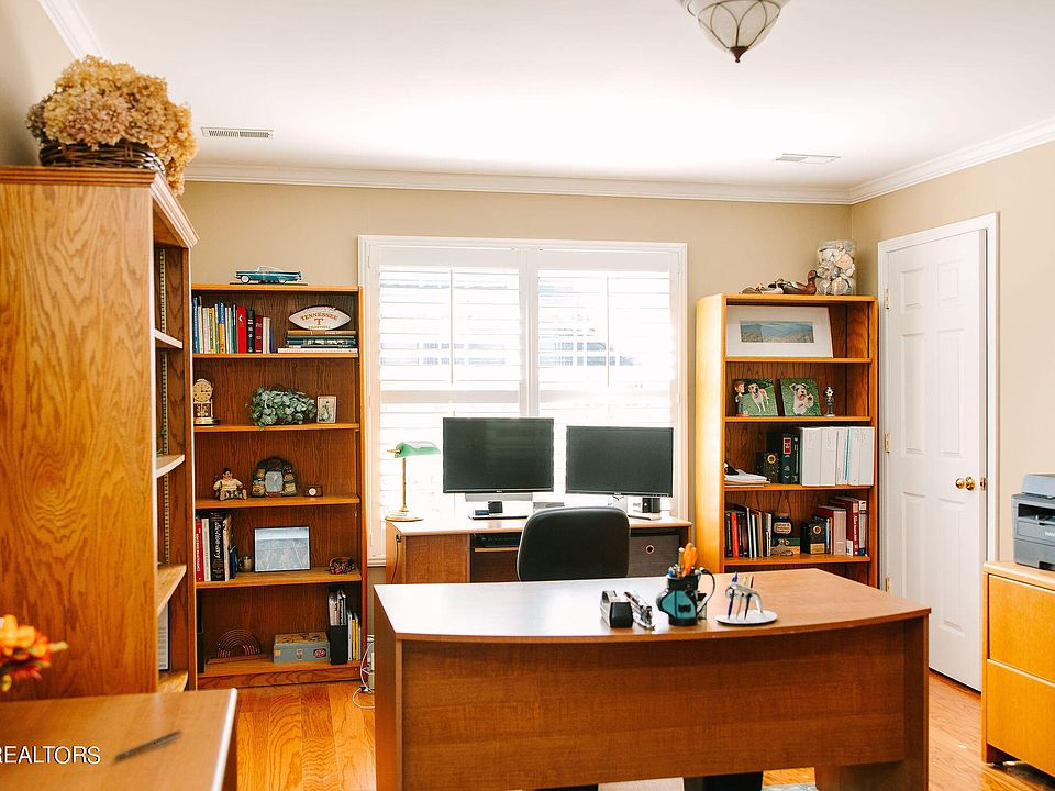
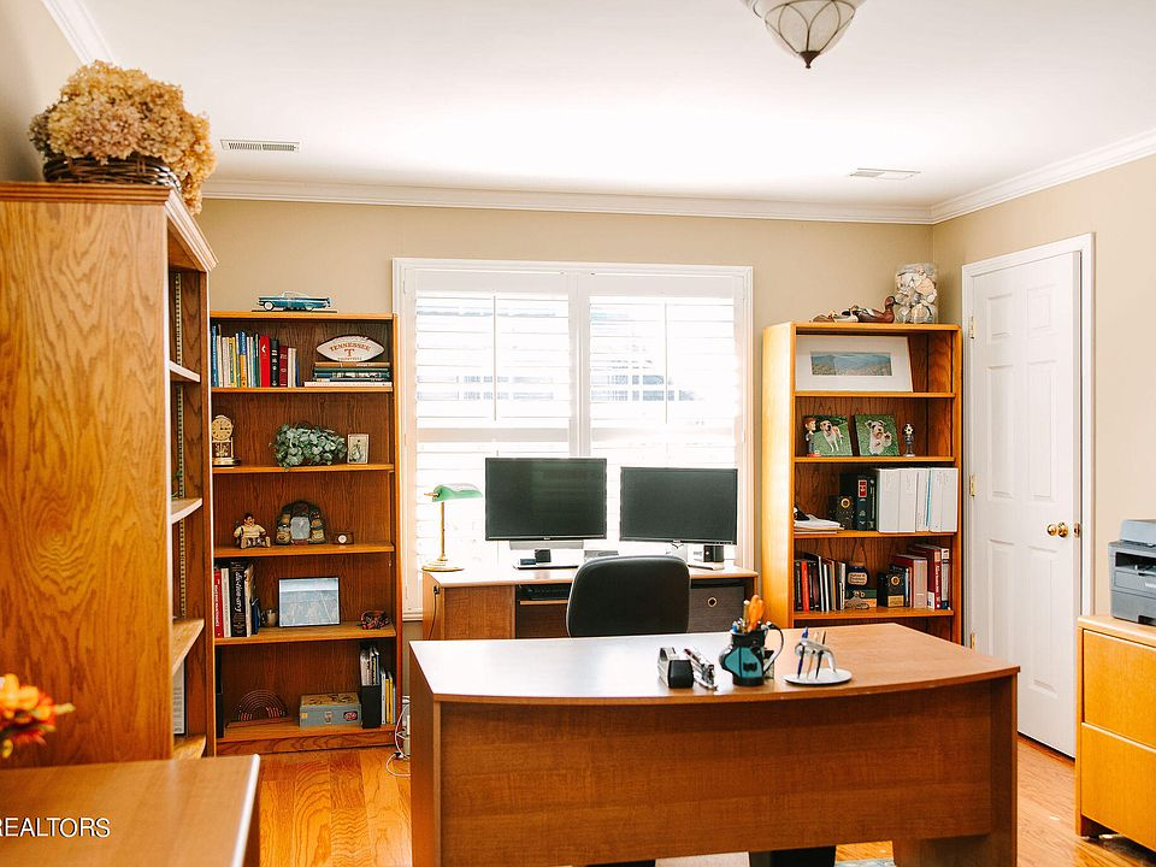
- pen [112,728,182,760]
